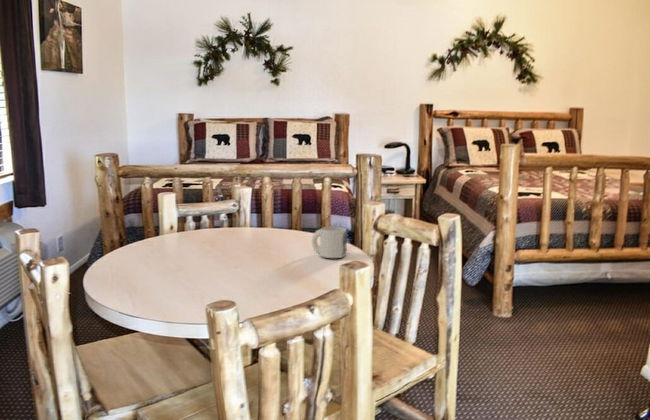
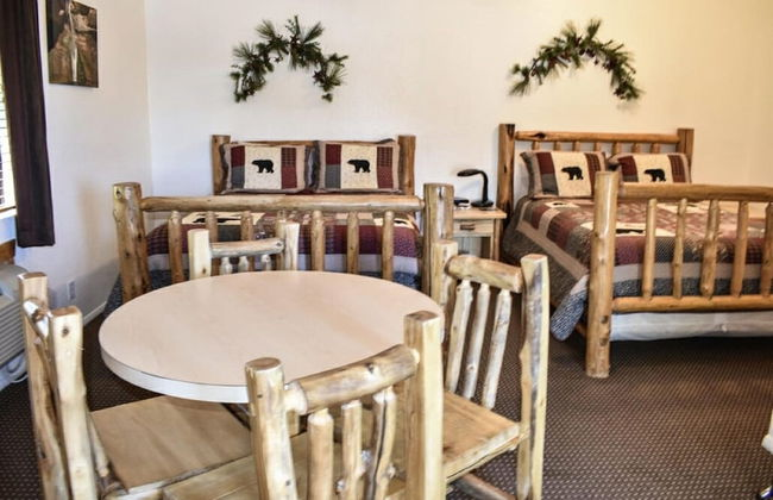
- mug [311,226,348,259]
